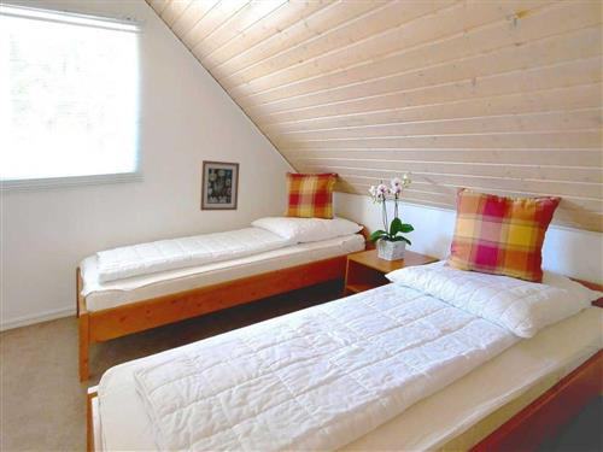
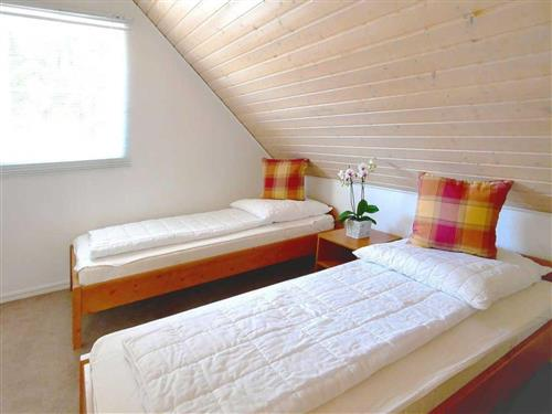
- wall art [199,159,240,212]
